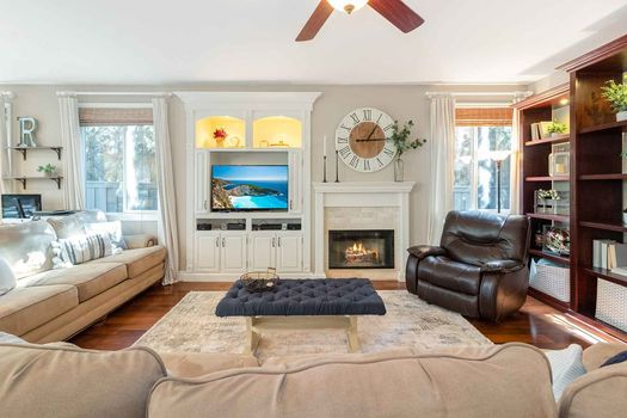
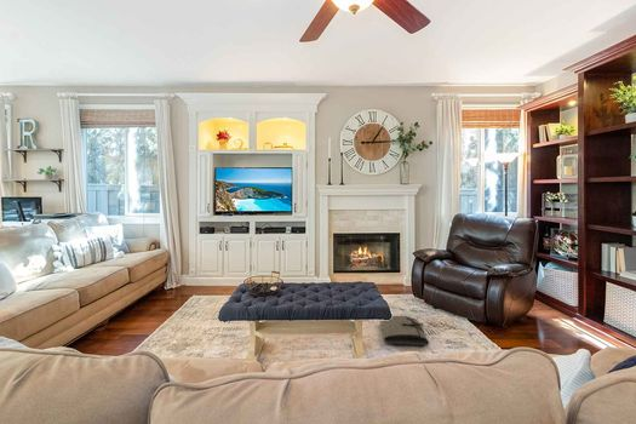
+ tool roll [379,315,430,346]
